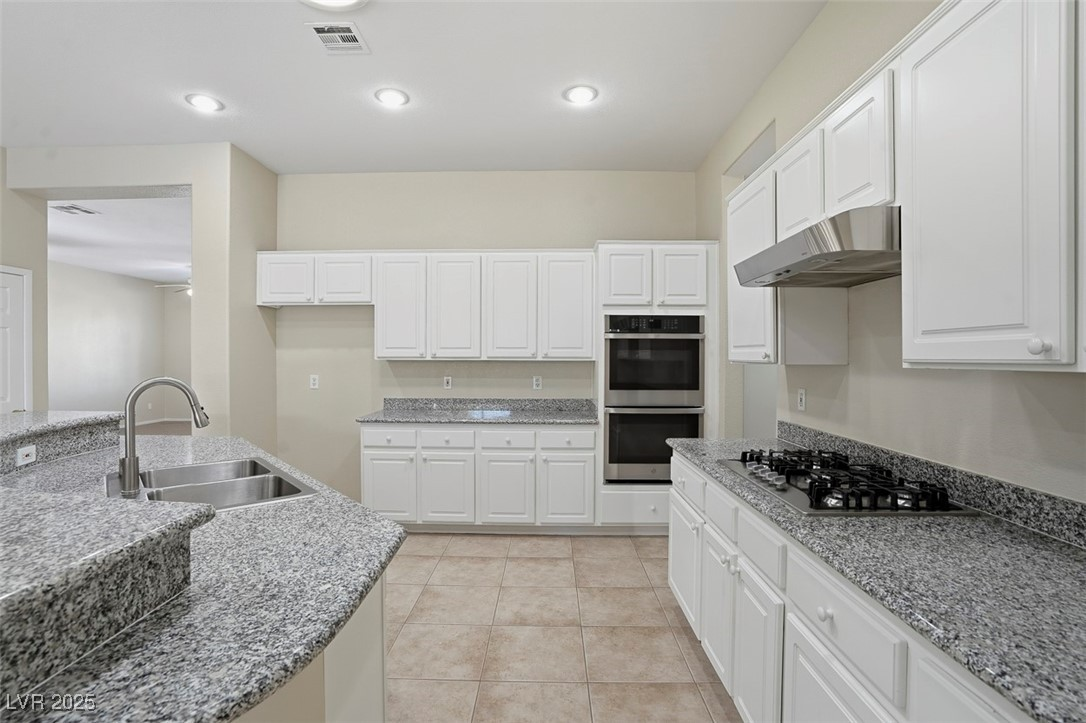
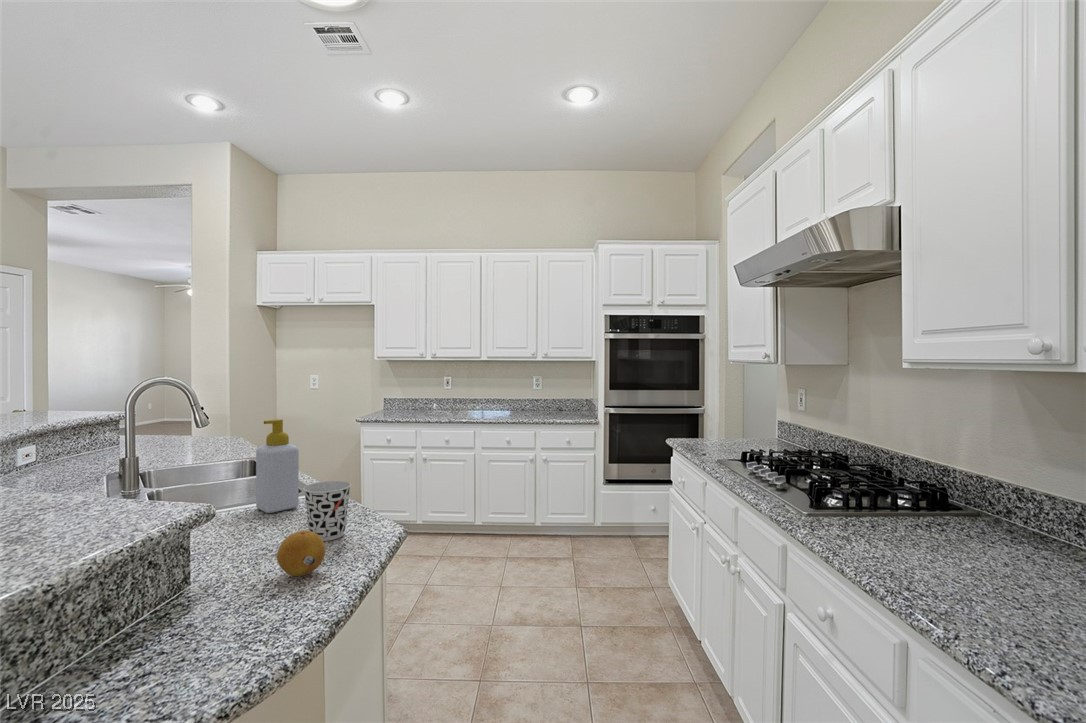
+ fruit [276,529,326,577]
+ cup [302,480,352,542]
+ soap bottle [255,418,300,514]
